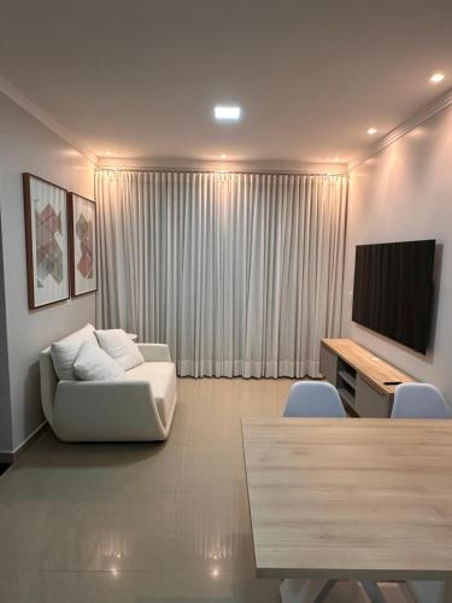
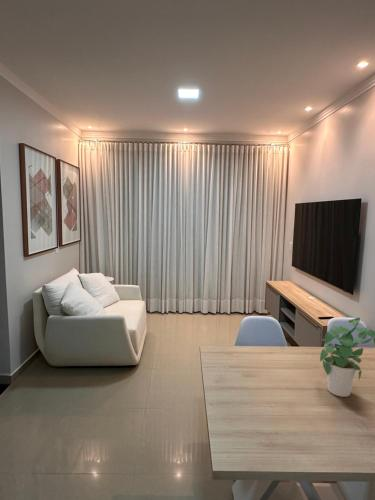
+ potted plant [319,317,375,398]
